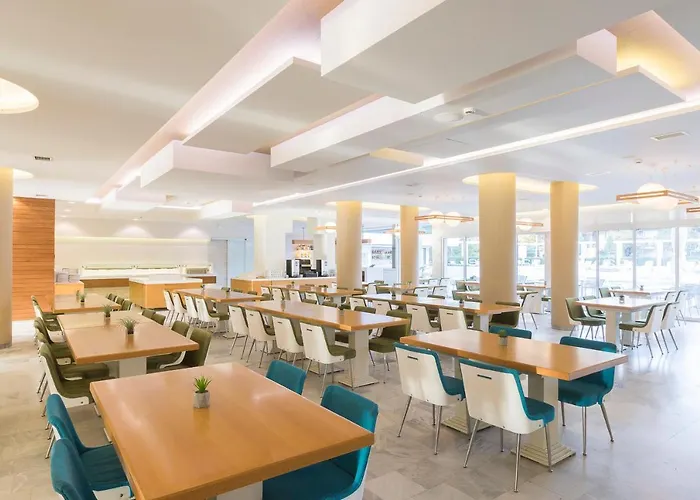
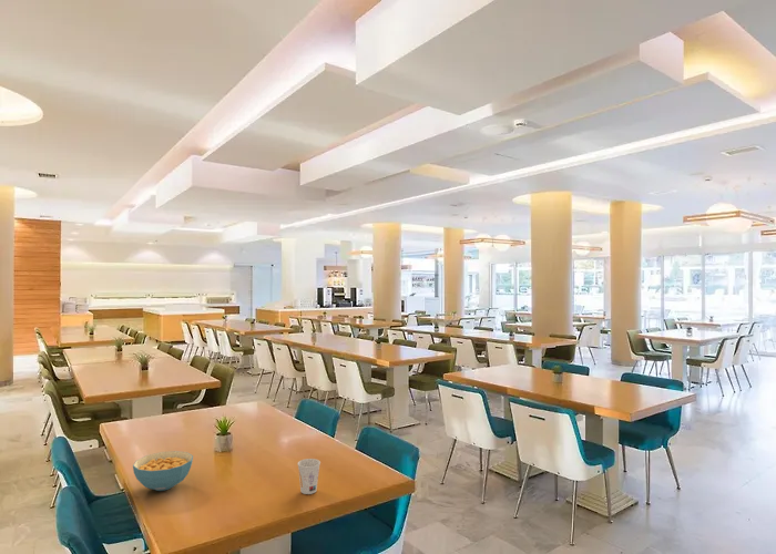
+ cup [297,458,321,495]
+ cereal bowl [132,450,194,492]
